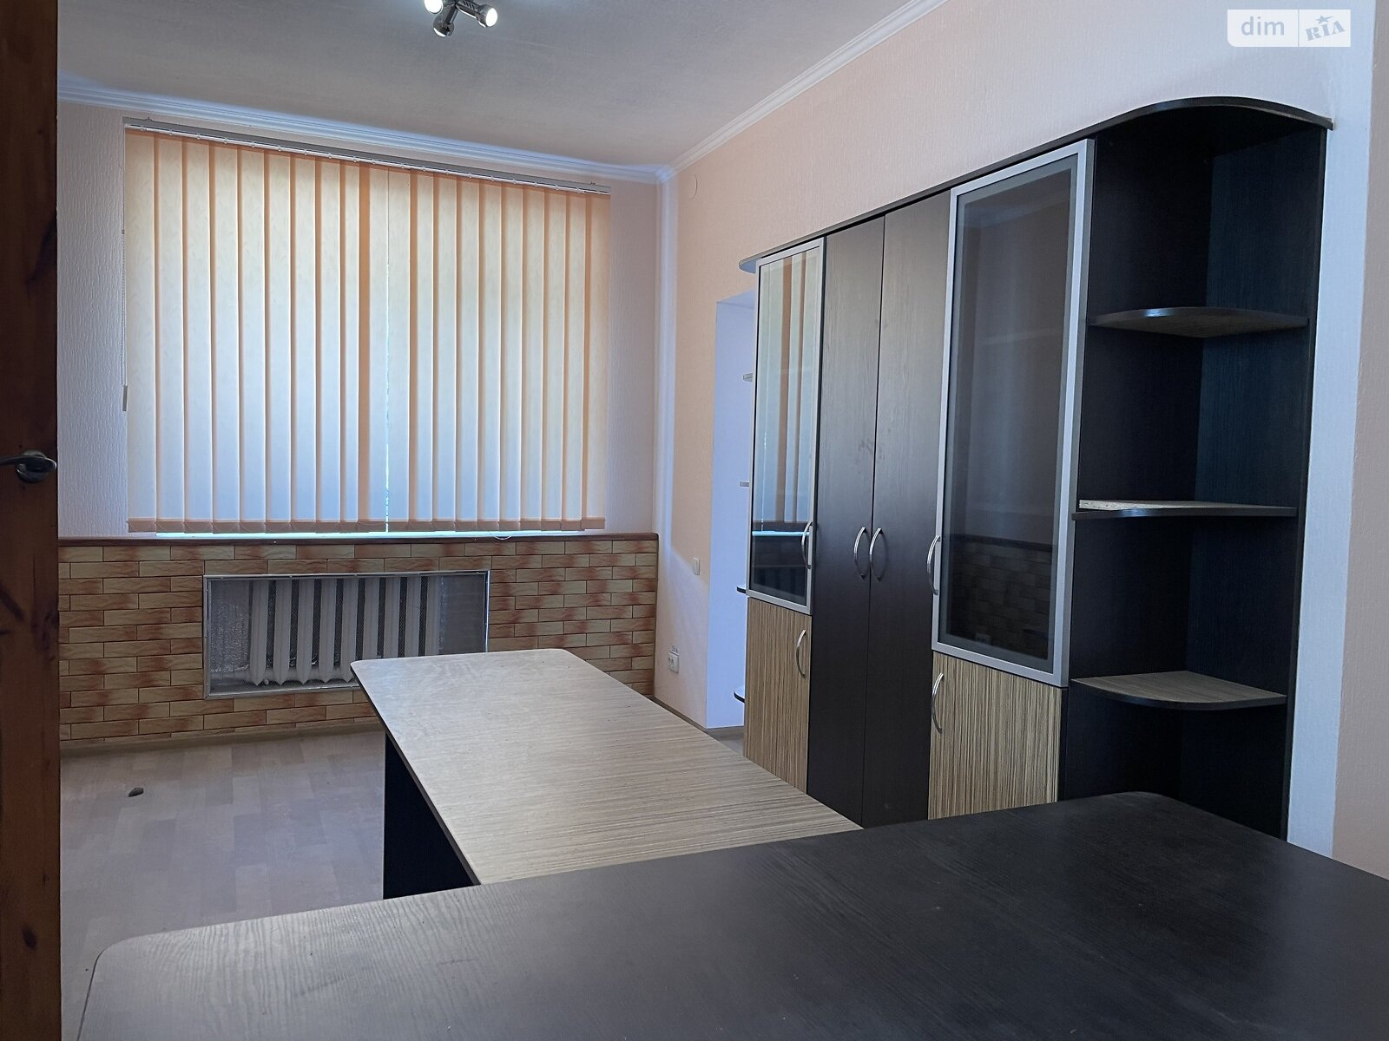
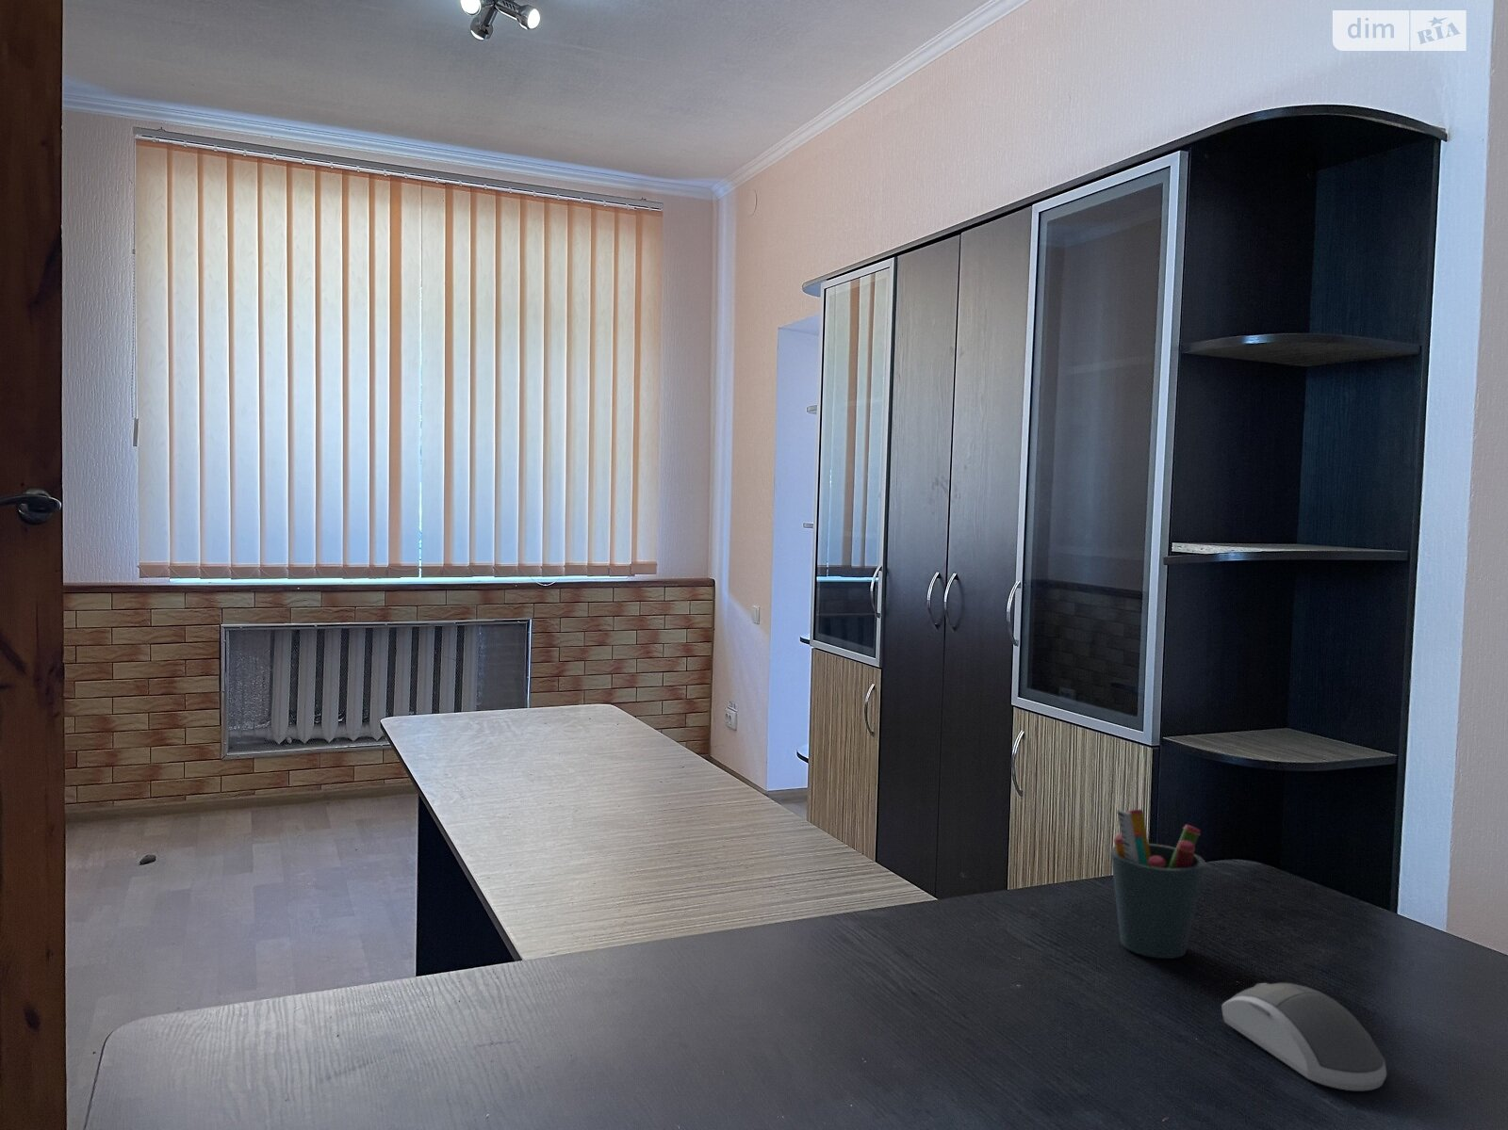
+ pen holder [1109,808,1205,959]
+ computer mouse [1221,982,1387,1091]
